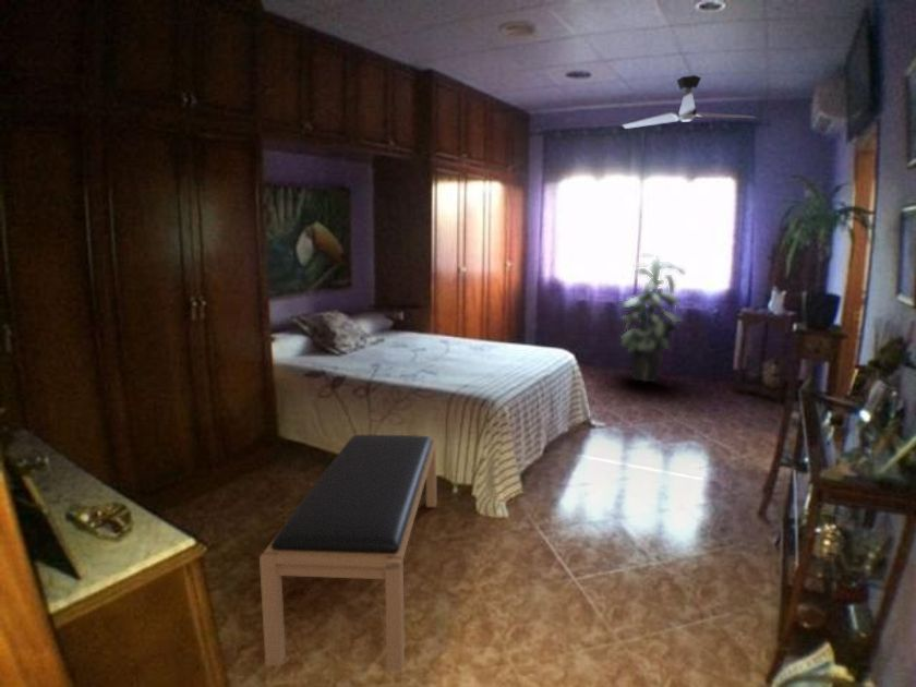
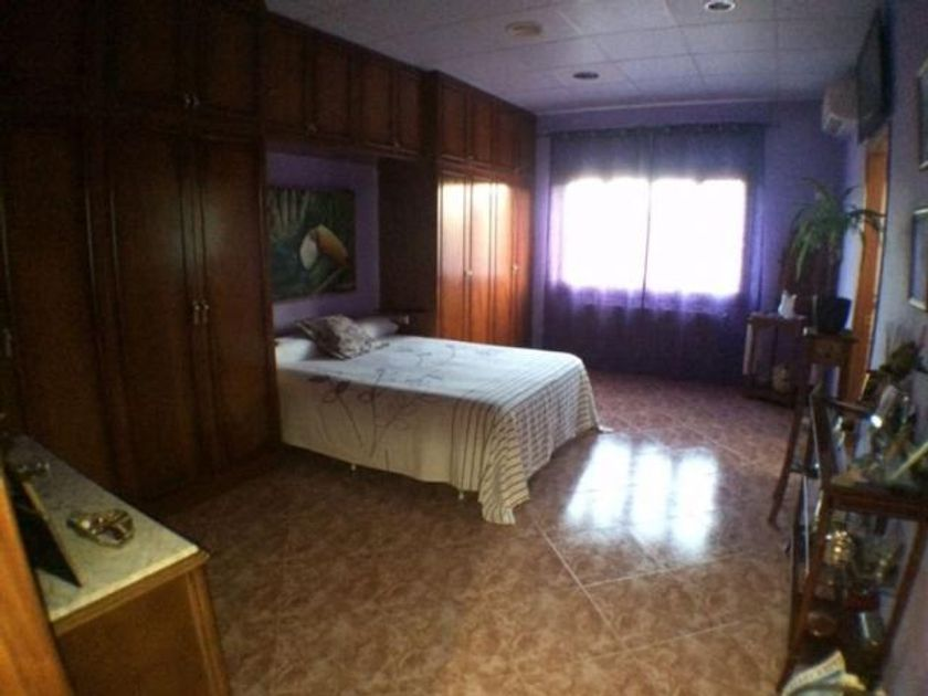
- indoor plant [614,252,685,383]
- bench [258,434,437,673]
- ceiling fan [620,74,757,130]
